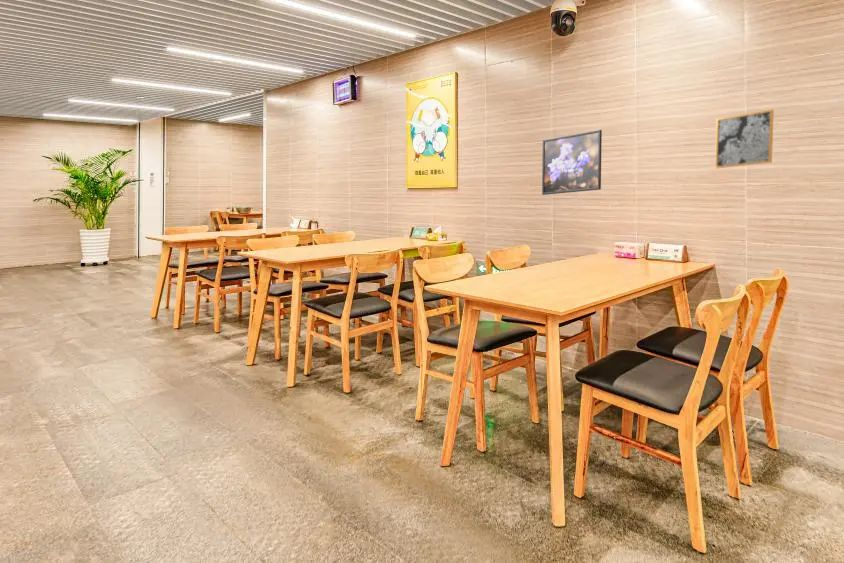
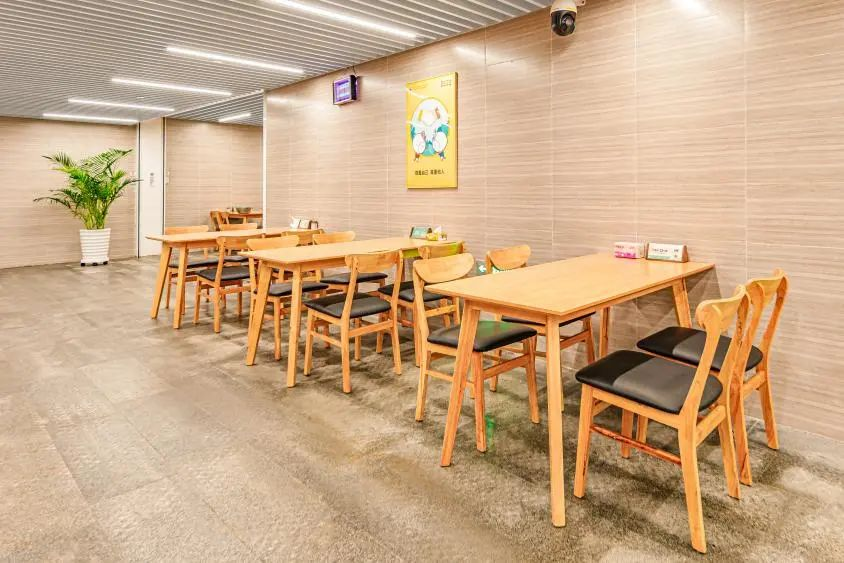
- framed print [541,129,603,196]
- wall art [714,109,775,169]
